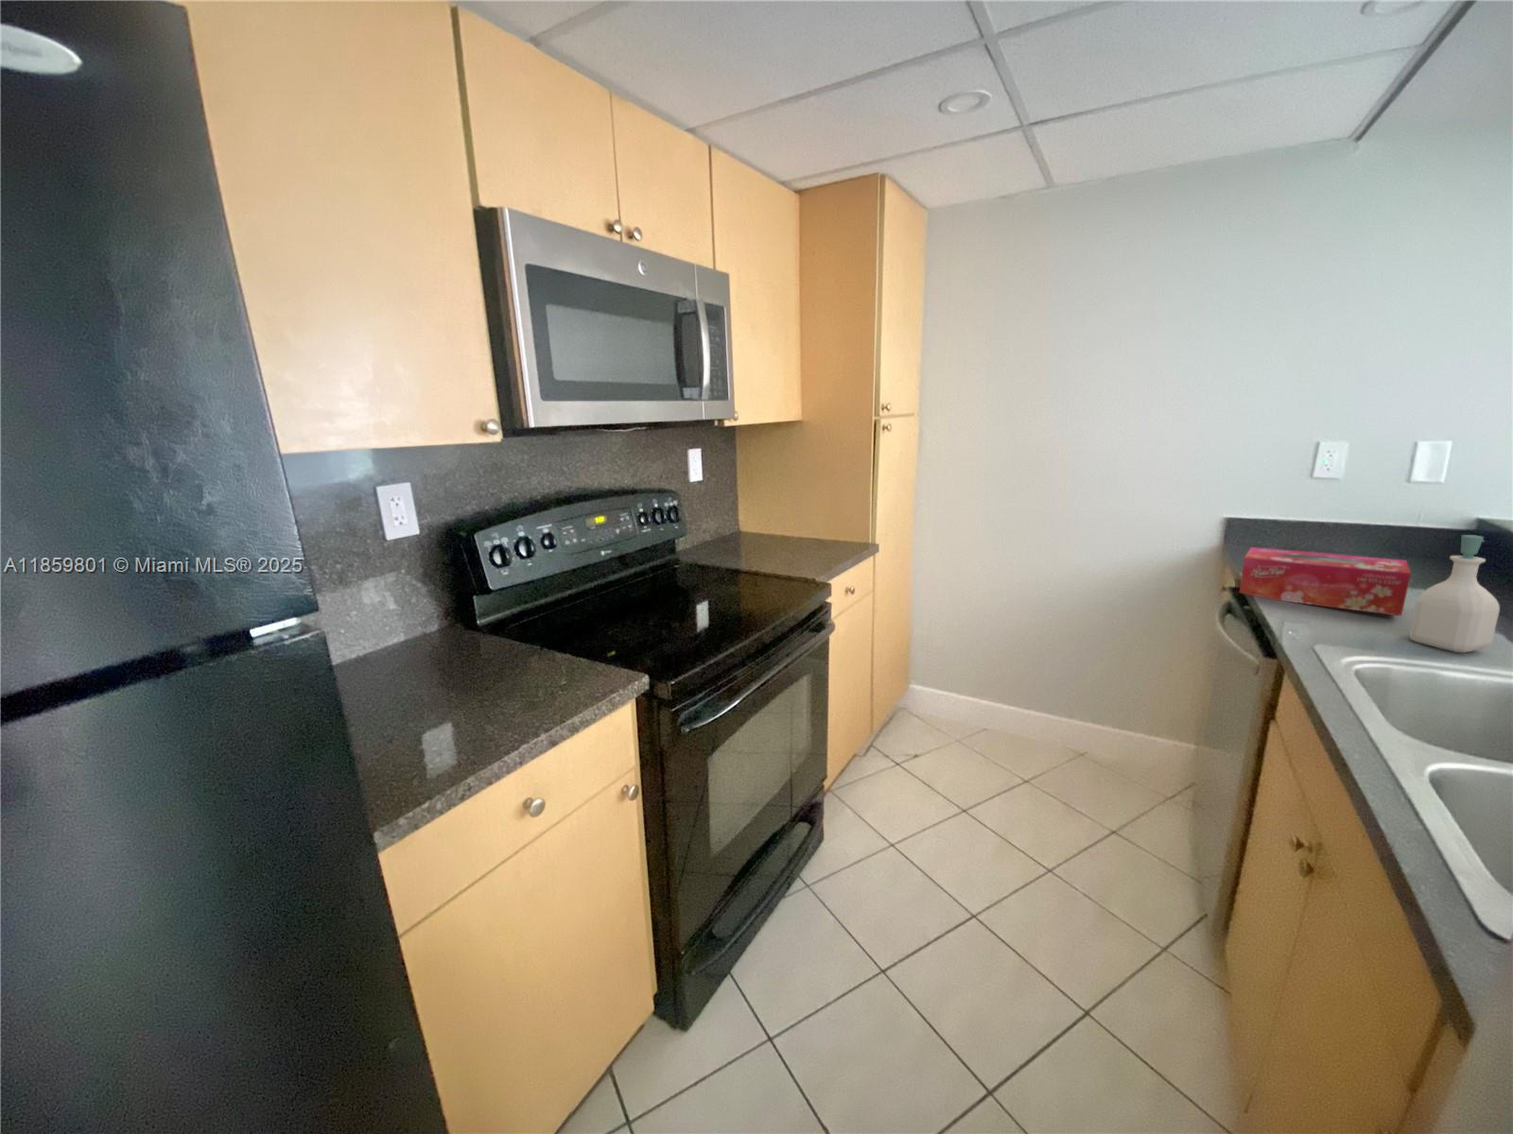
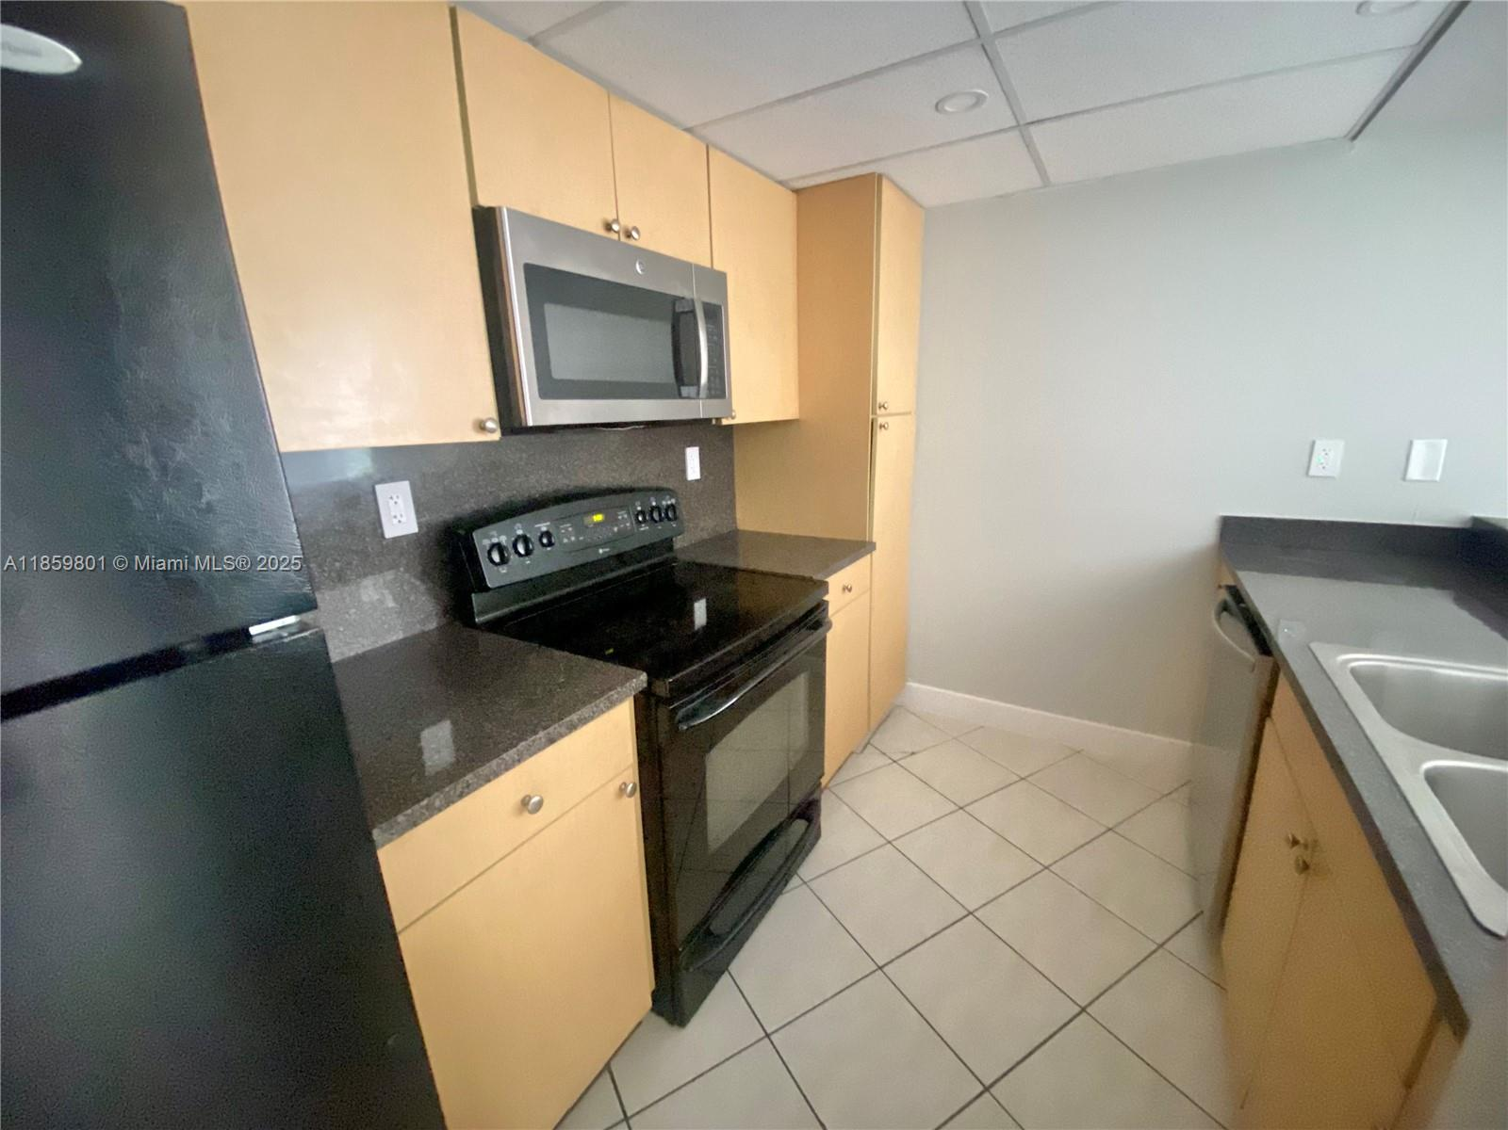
- soap bottle [1409,534,1501,654]
- tissue box [1238,547,1412,617]
